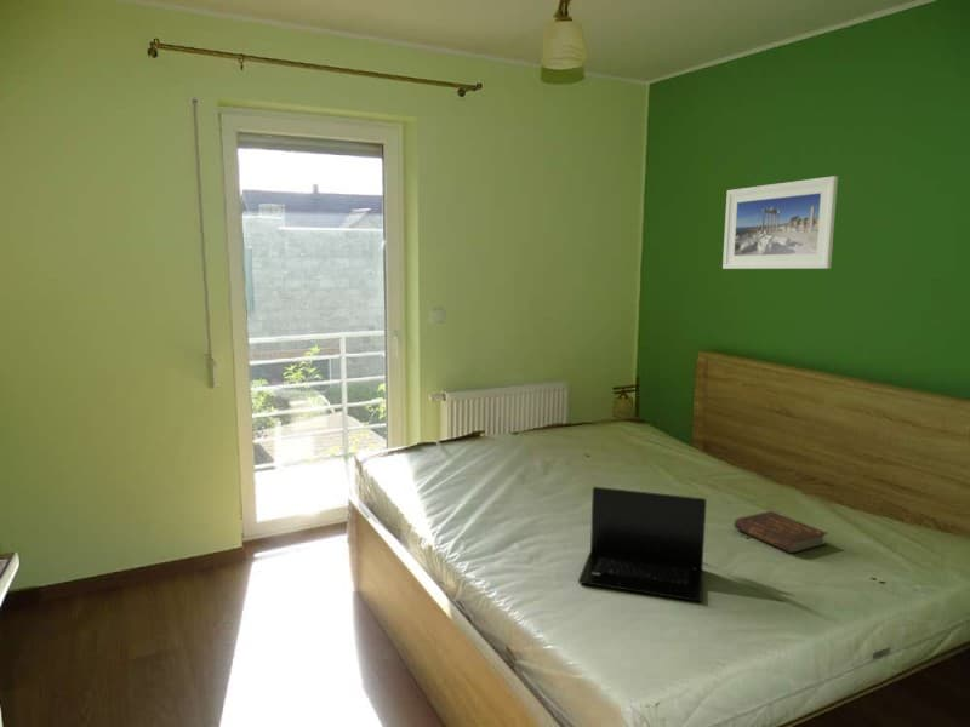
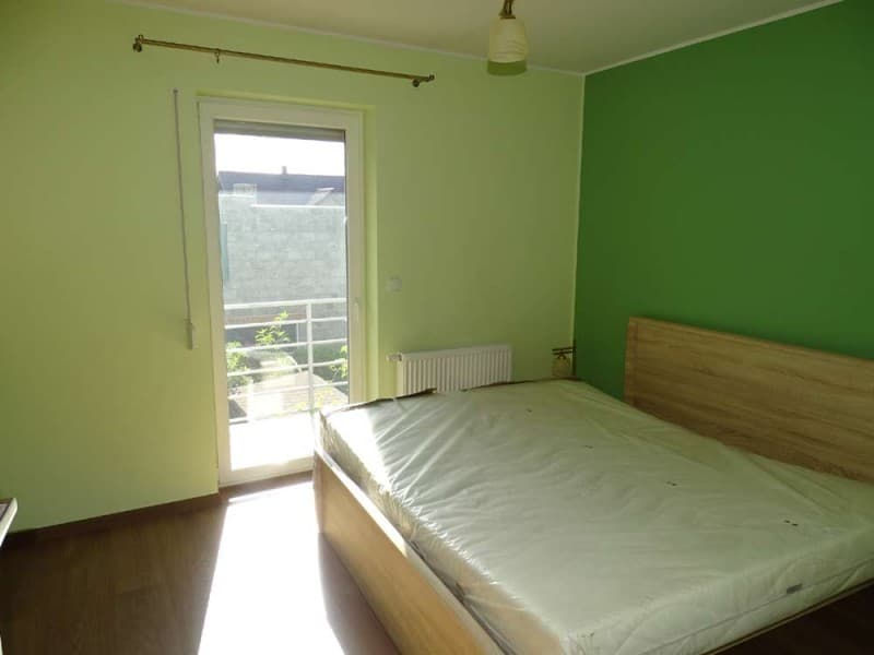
- book [732,510,828,555]
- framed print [721,174,839,270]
- laptop [577,486,707,603]
